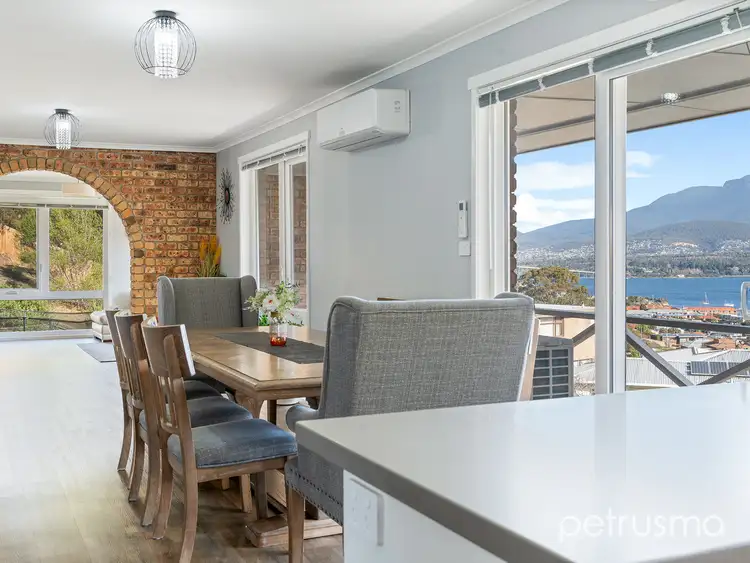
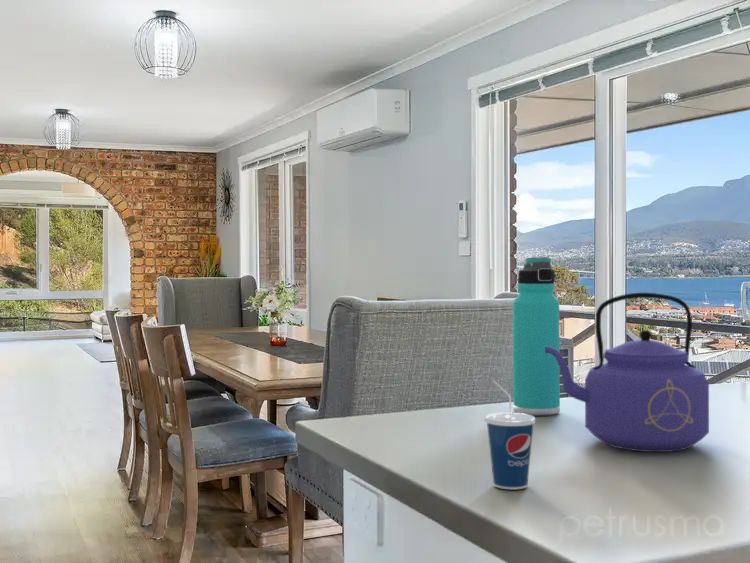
+ kettle [544,292,710,453]
+ cup [484,379,537,490]
+ thermos bottle [512,256,561,416]
